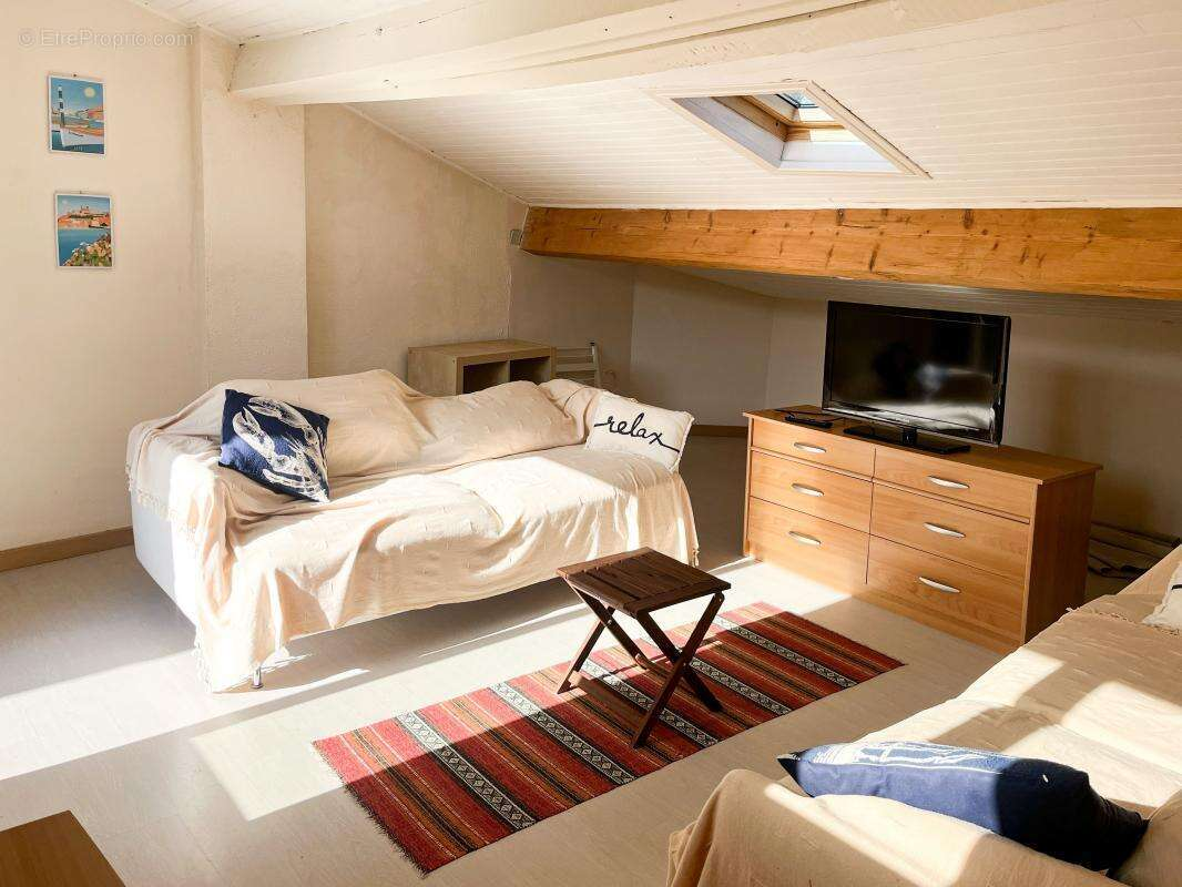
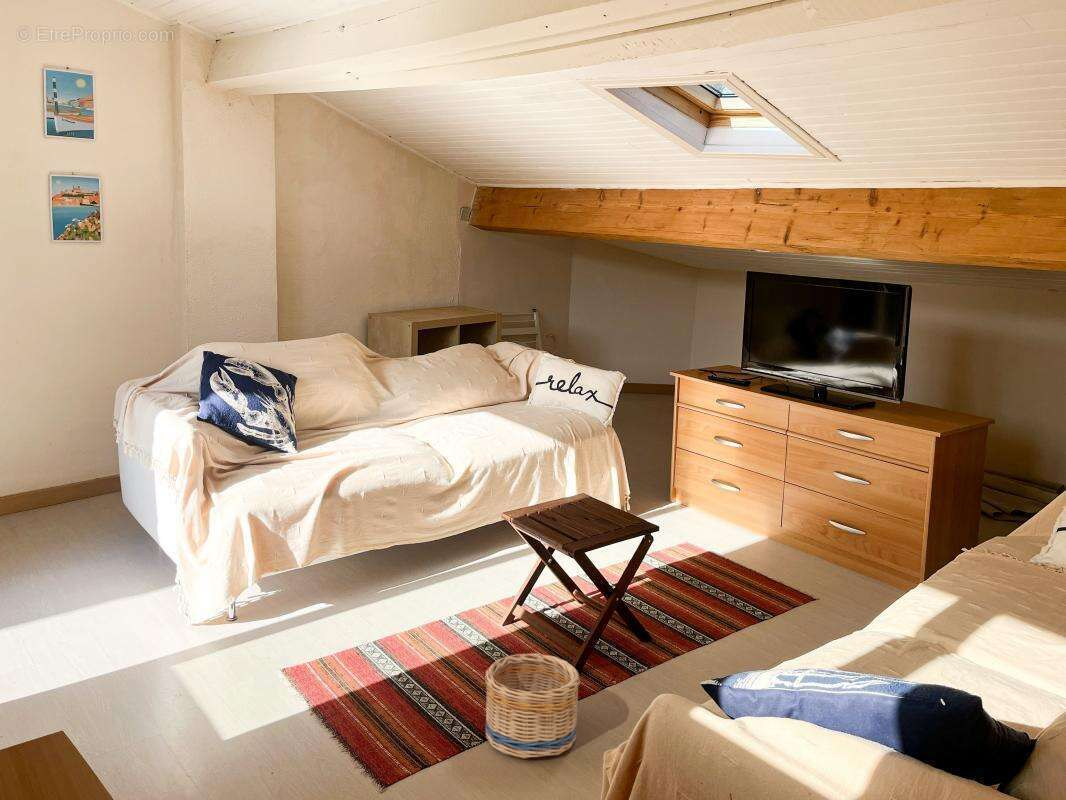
+ basket [484,653,581,759]
